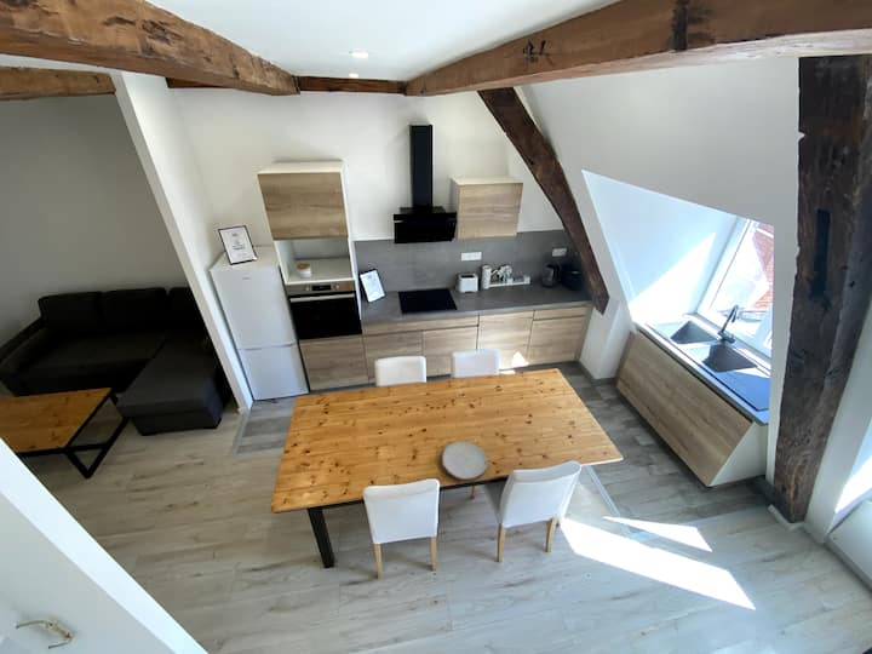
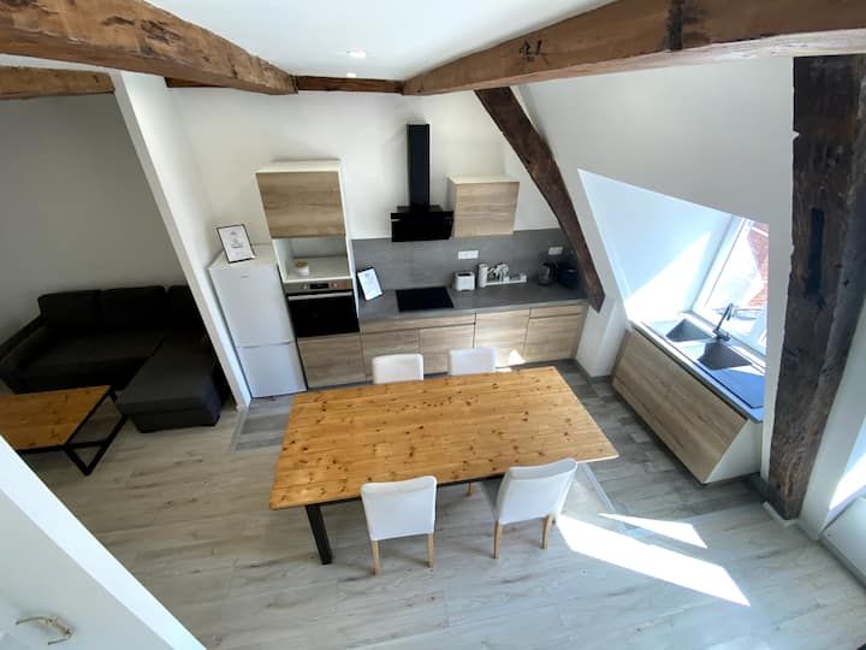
- plate [440,441,489,482]
